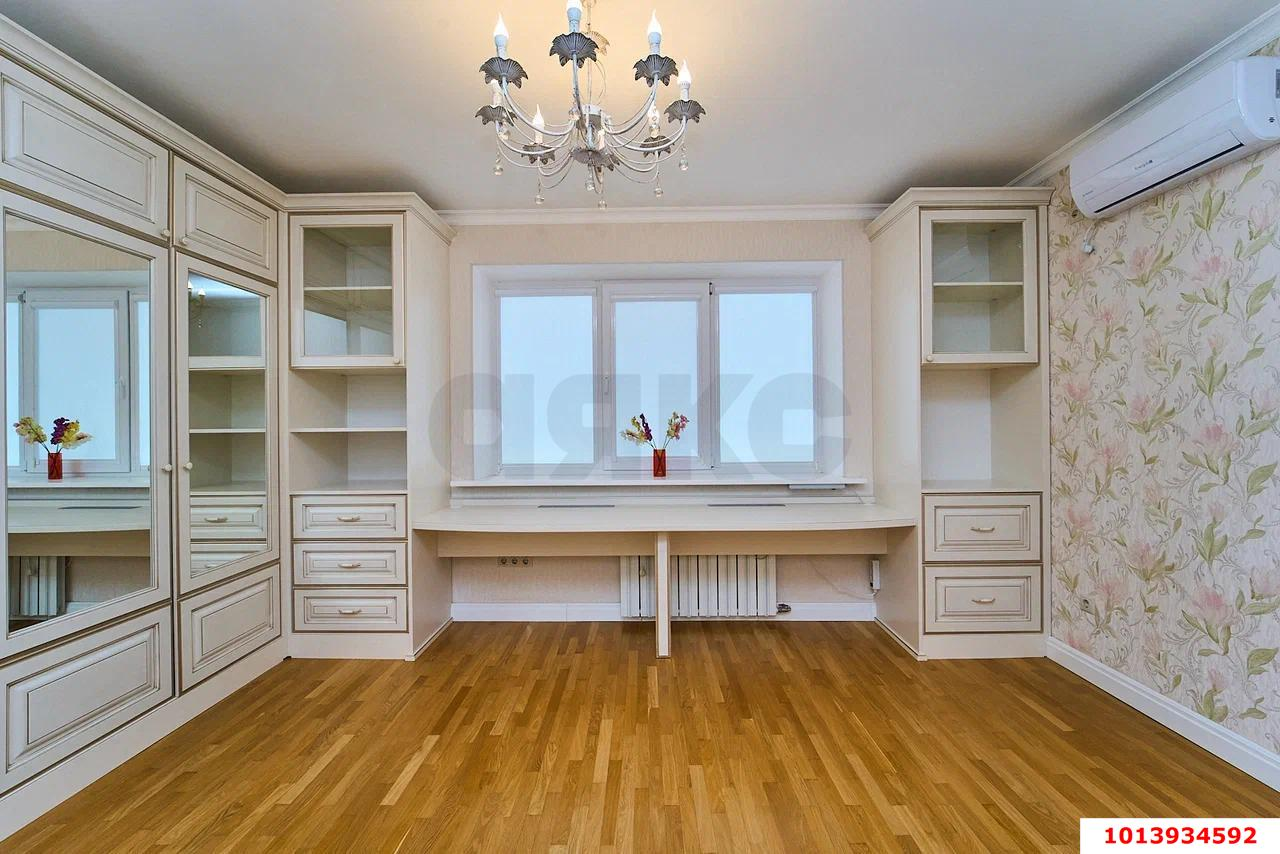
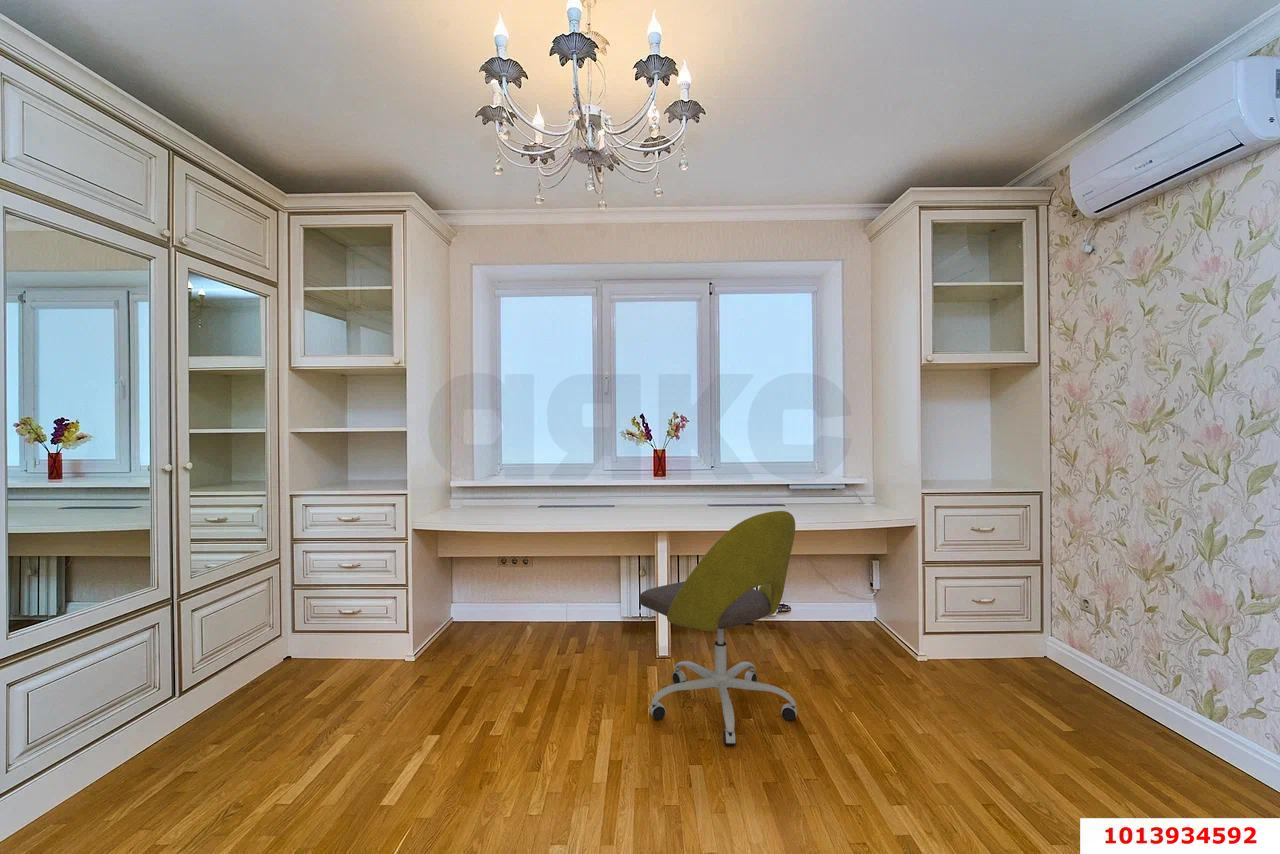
+ office chair [638,510,798,747]
